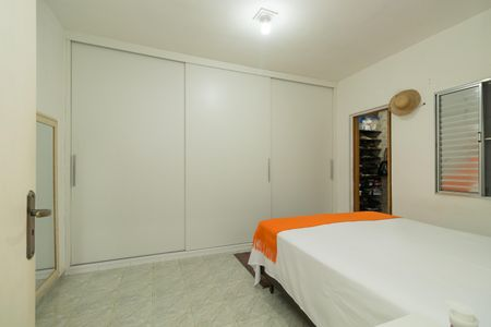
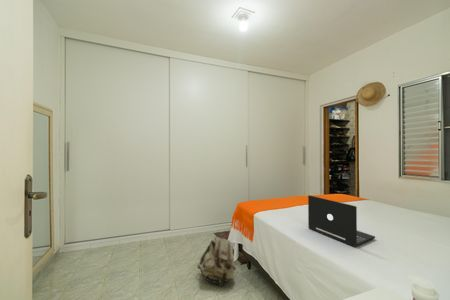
+ laptop [307,194,376,248]
+ backpack [197,232,237,287]
